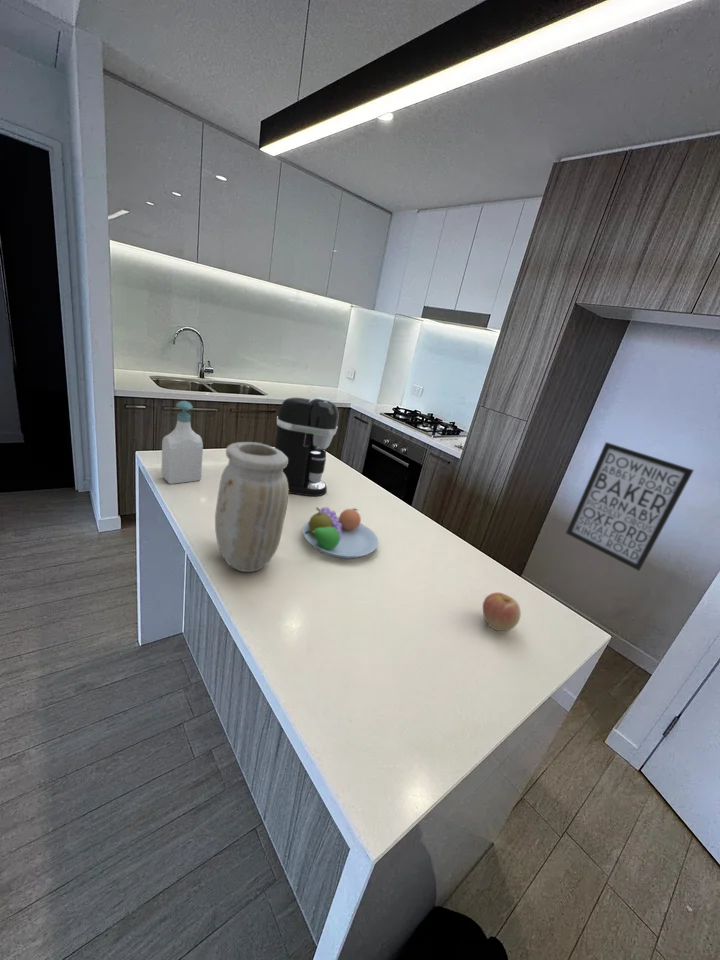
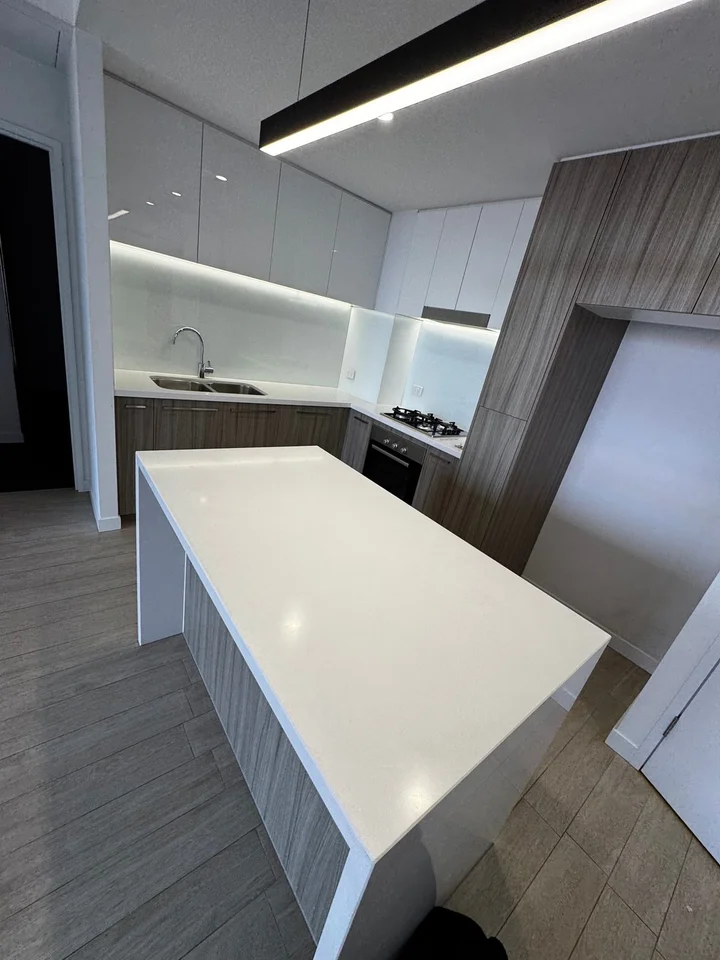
- coffee maker [274,397,340,497]
- apple [482,592,522,632]
- vase [214,441,289,573]
- soap bottle [161,400,204,485]
- fruit bowl [302,506,379,560]
- wall art [565,441,695,572]
